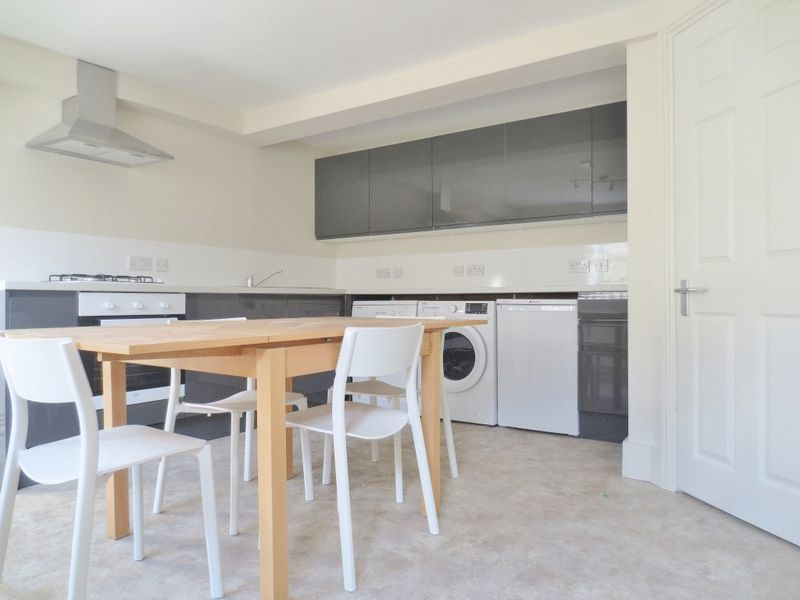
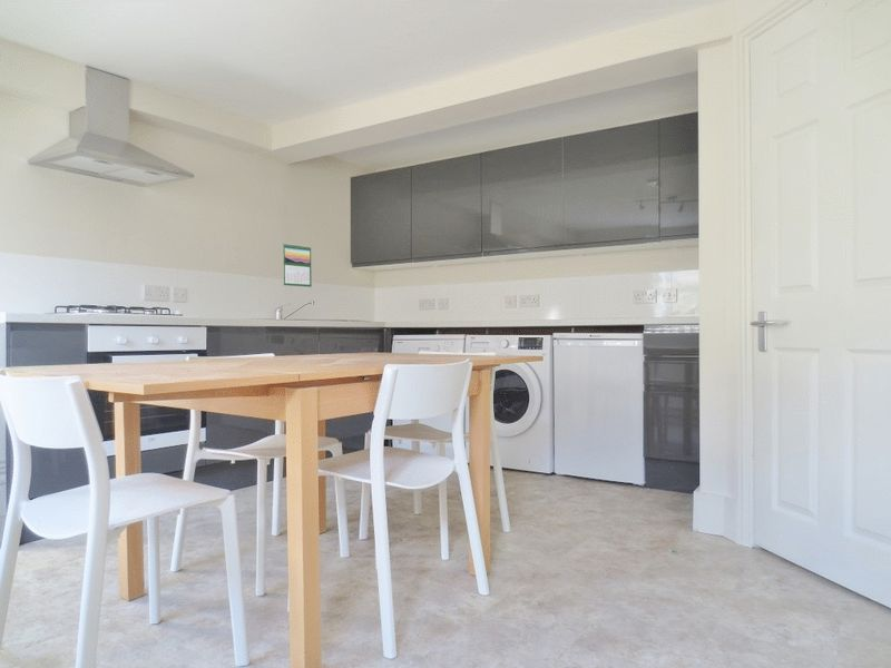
+ calendar [282,242,313,288]
